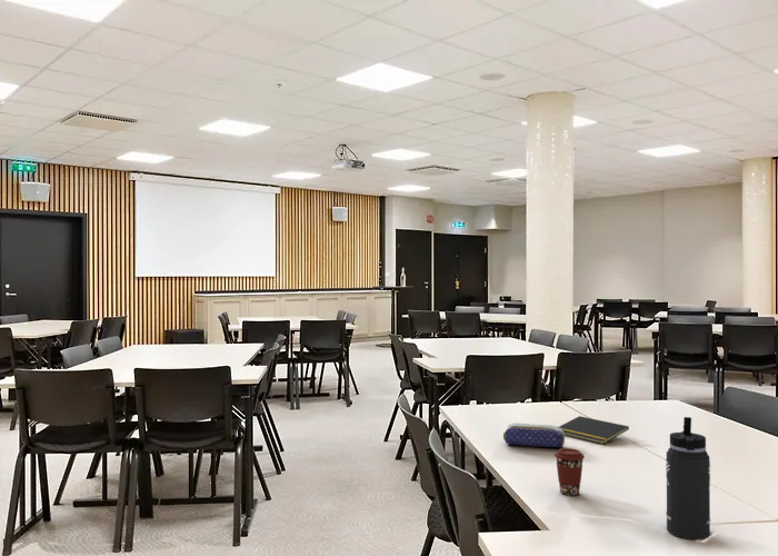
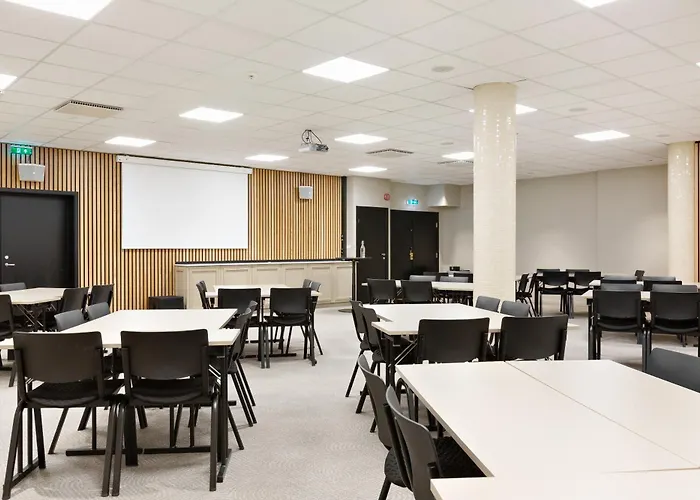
- thermos bottle [665,416,711,540]
- notepad [558,415,630,445]
- pencil case [502,423,566,449]
- coffee cup [553,447,586,497]
